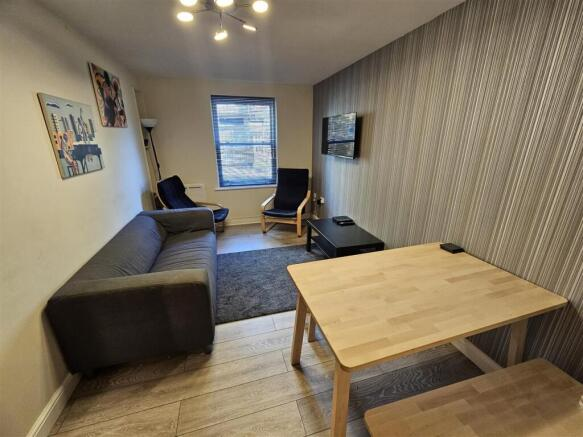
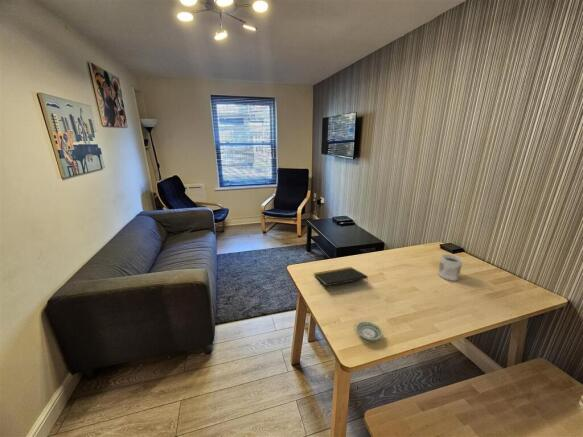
+ notepad [313,266,369,287]
+ saucer [355,321,383,341]
+ mug [437,253,464,282]
